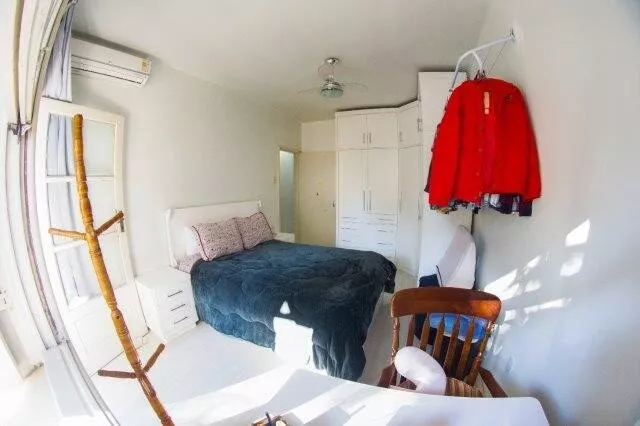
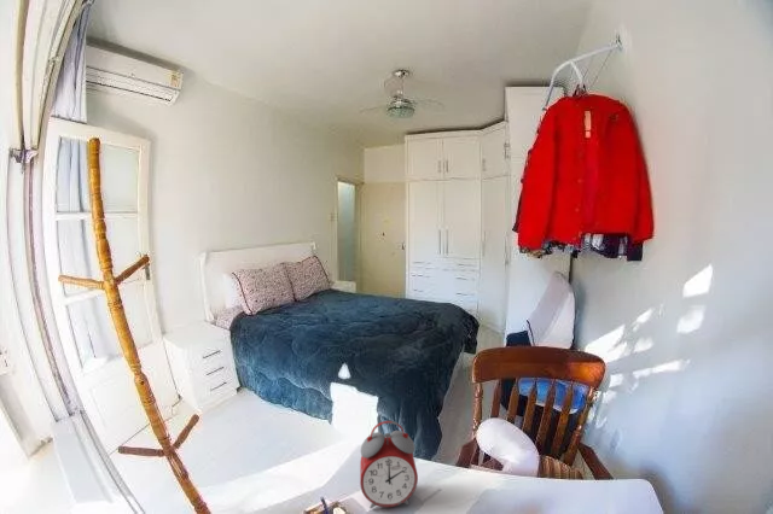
+ alarm clock [359,420,419,509]
